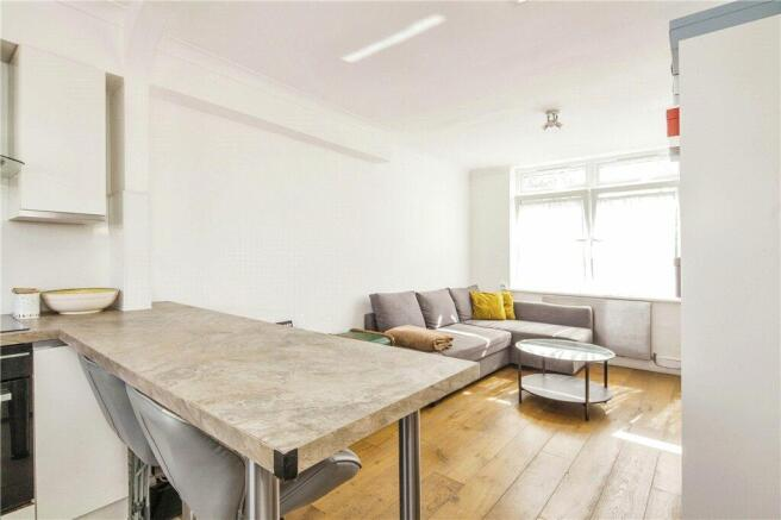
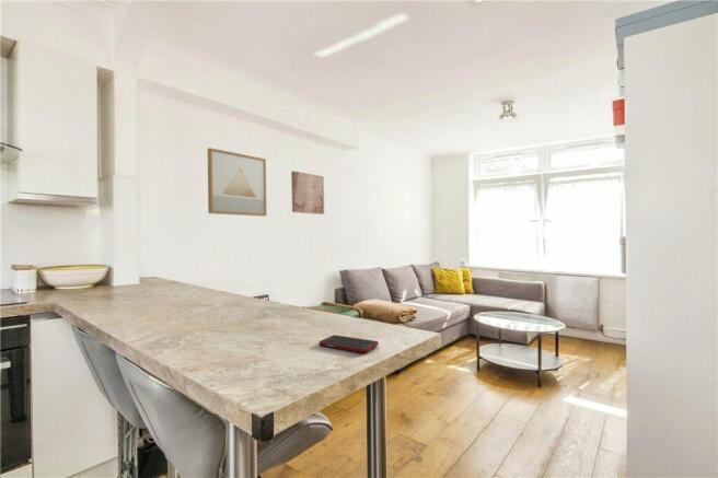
+ cell phone [319,334,380,353]
+ wall art [207,147,268,218]
+ wall art [290,170,325,215]
